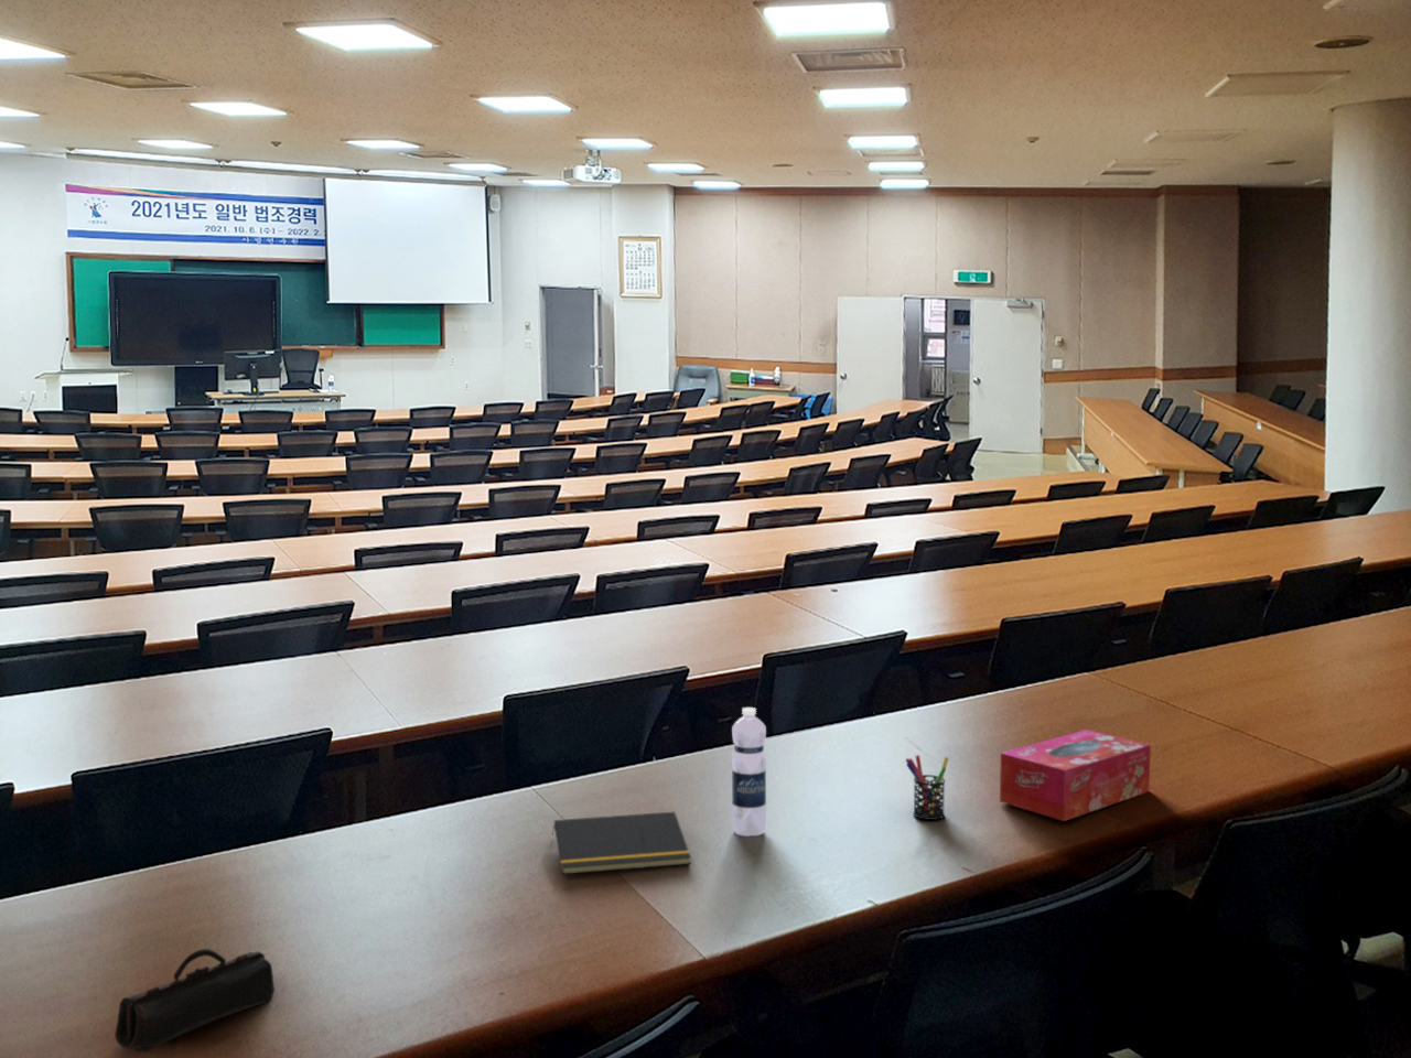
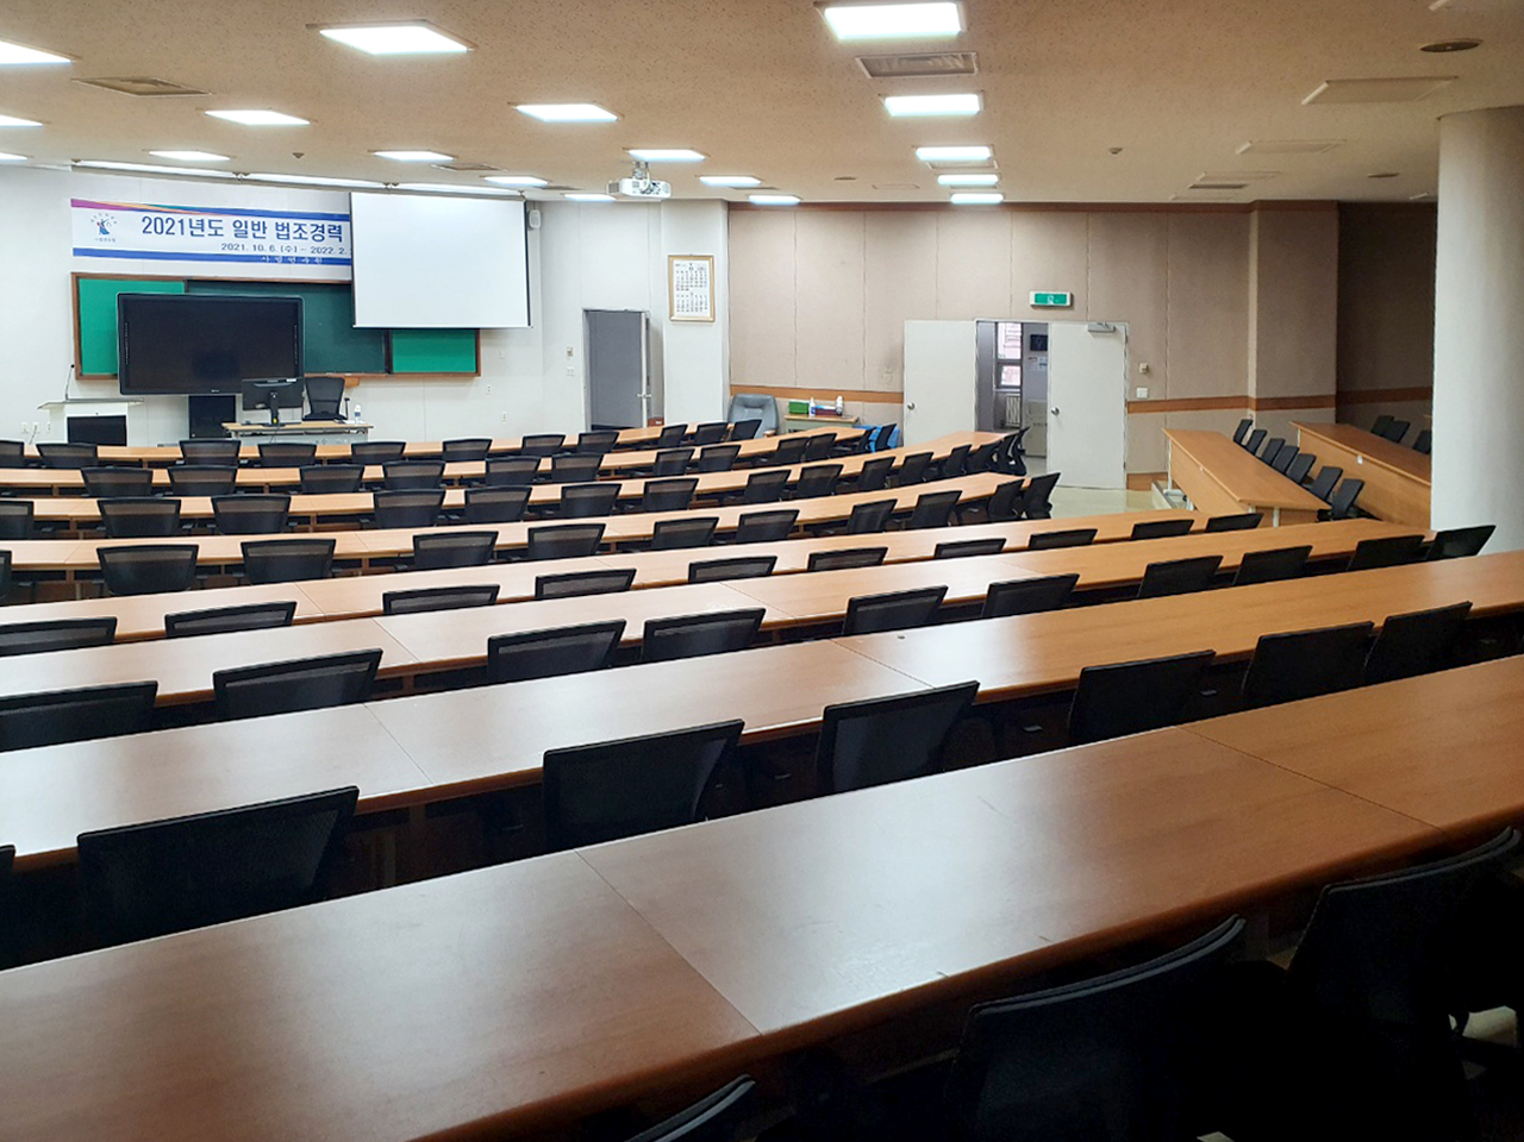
- notepad [550,811,692,875]
- pencil case [113,948,276,1054]
- tissue box [999,728,1152,822]
- pen holder [904,753,950,821]
- water bottle [731,707,768,838]
